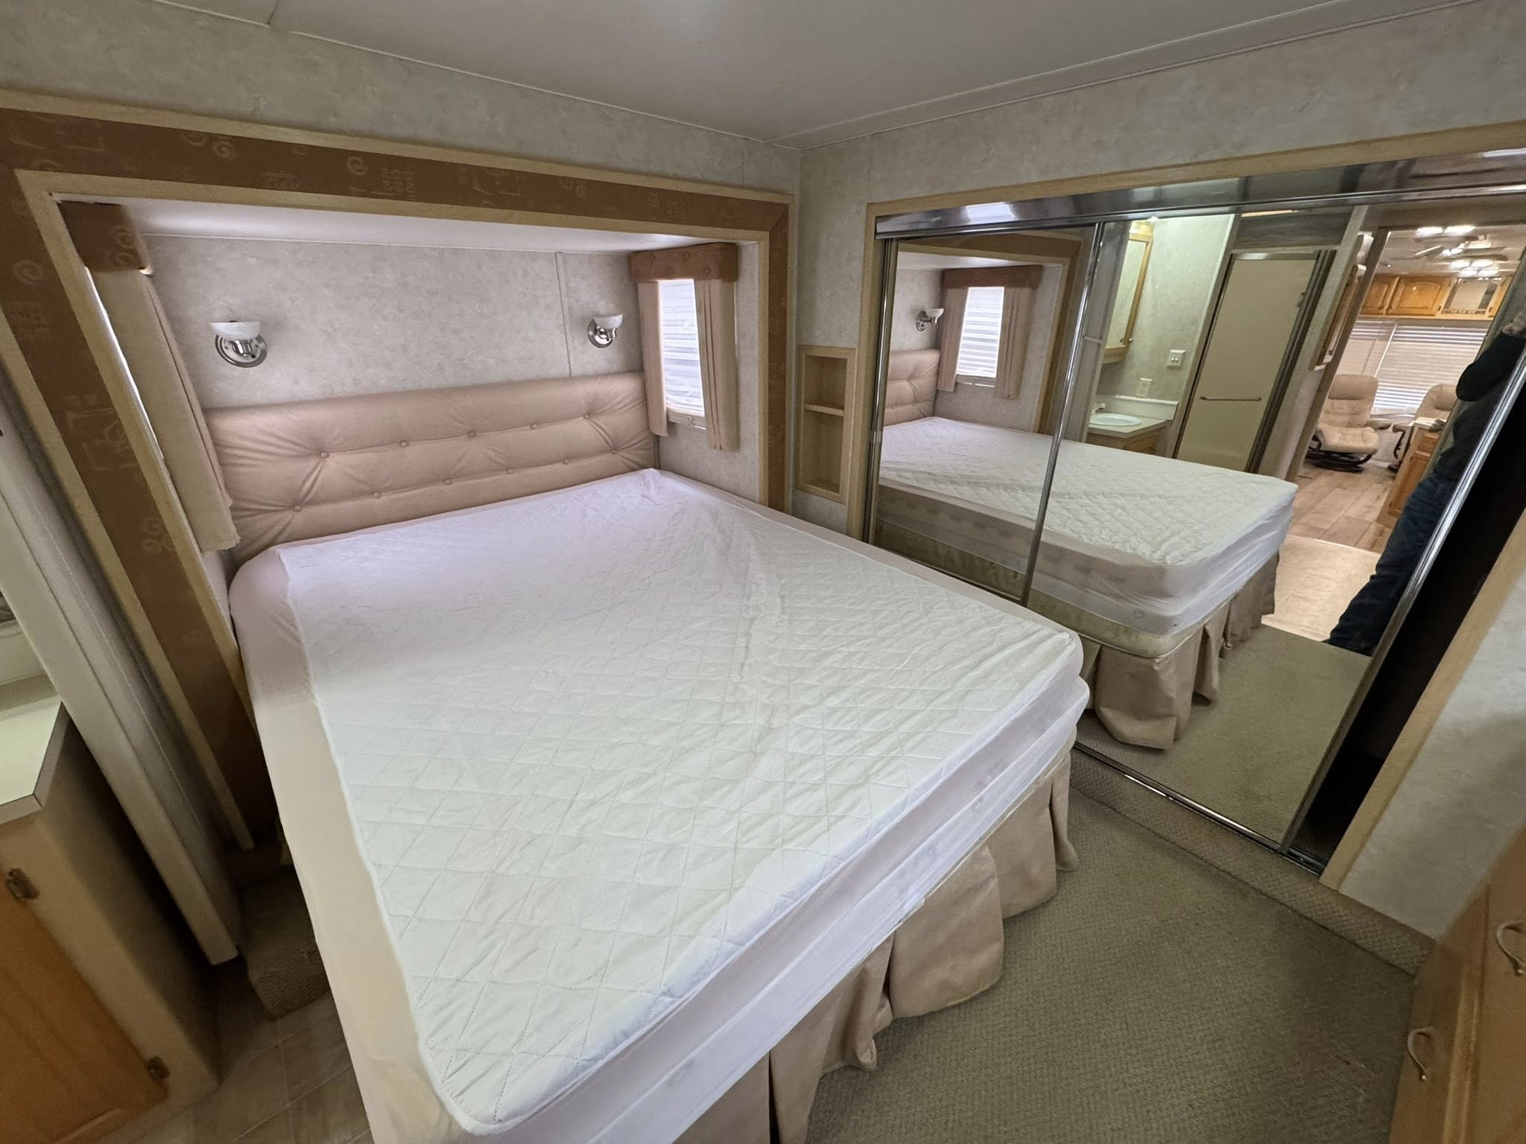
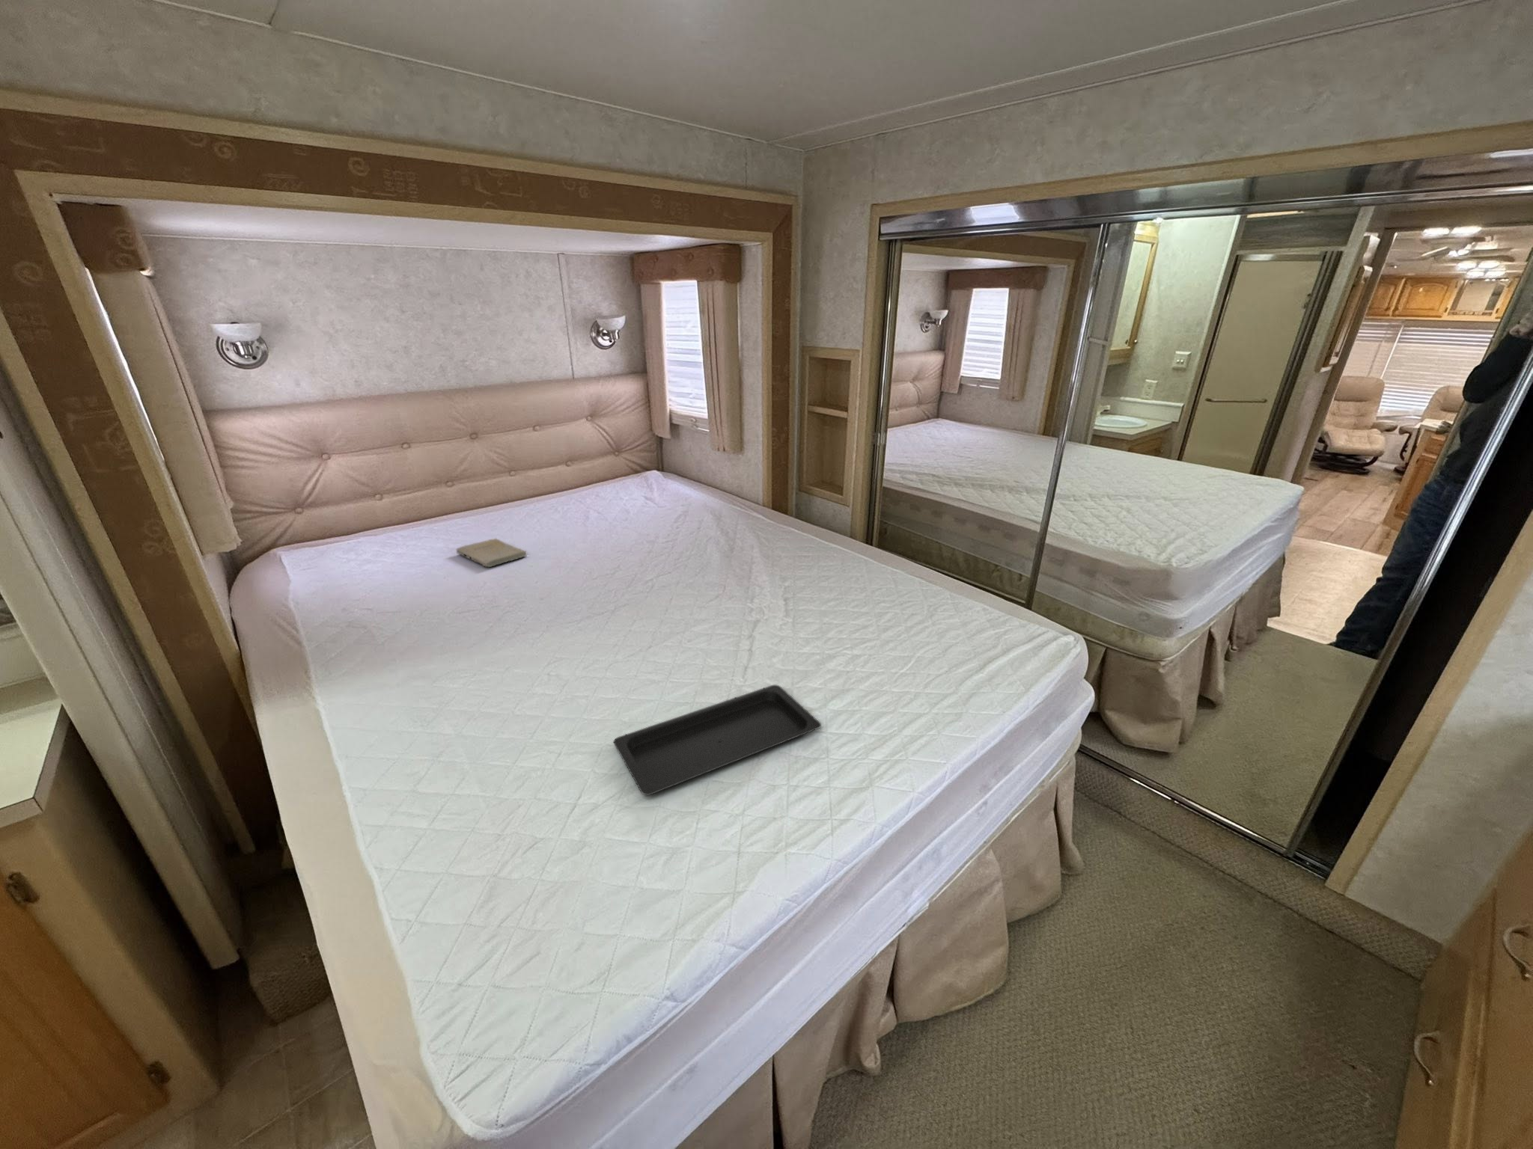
+ book [455,538,527,567]
+ serving tray [612,683,822,795]
